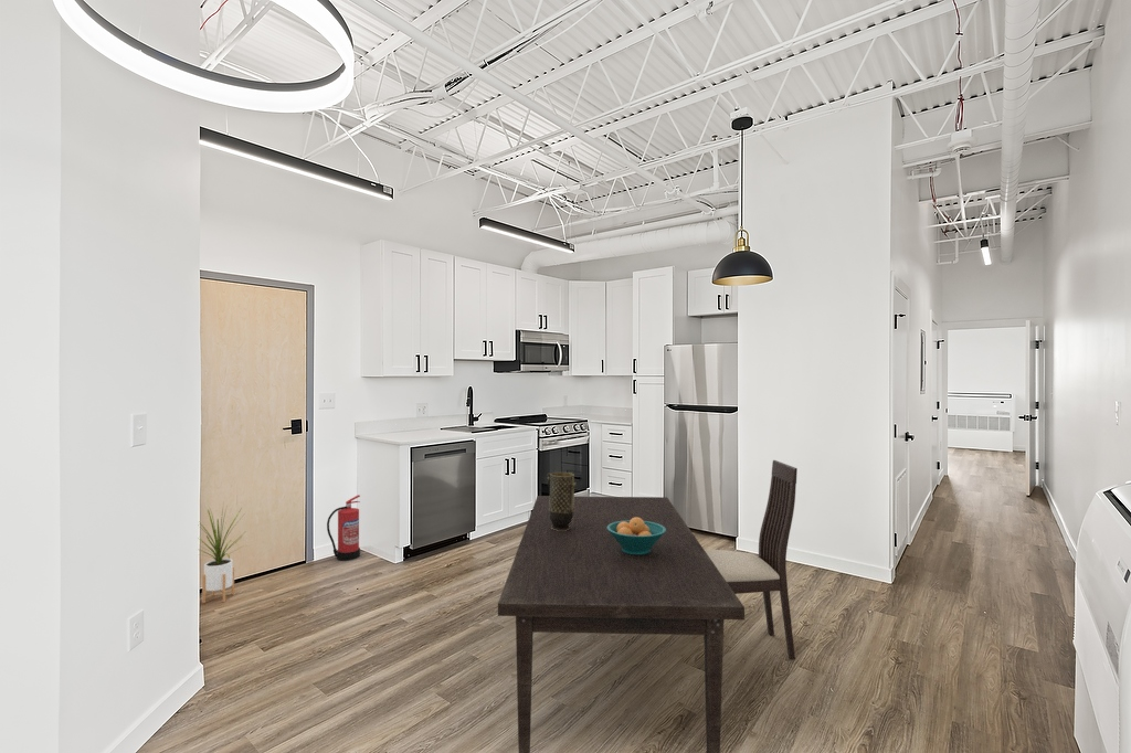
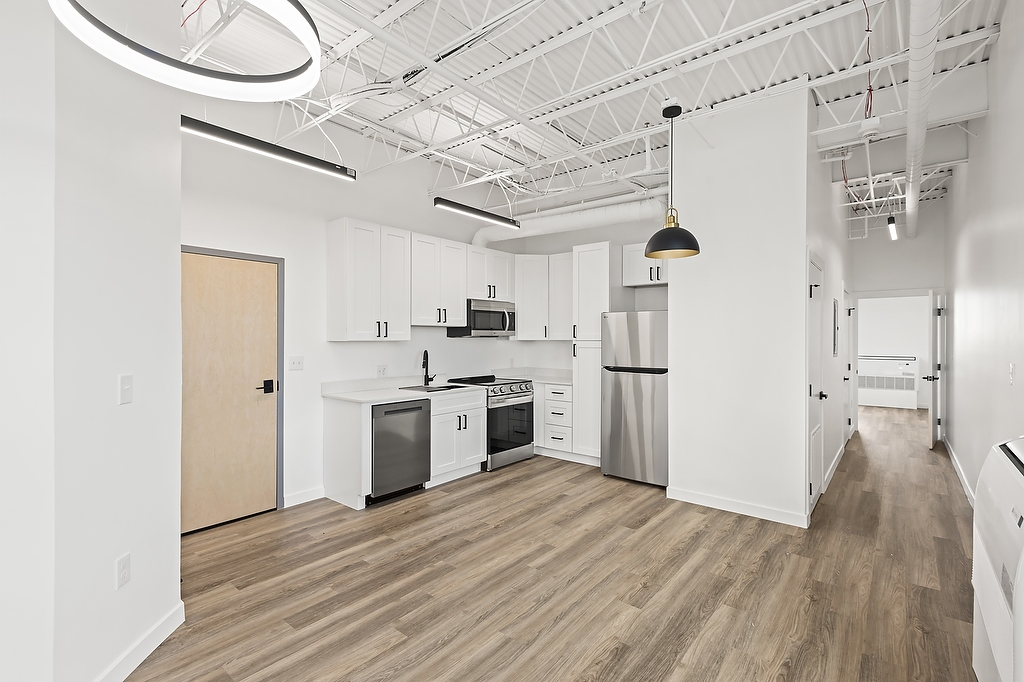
- dining table [497,495,746,753]
- fruit bowl [607,517,666,555]
- house plant [199,501,250,604]
- fire extinguisher [326,494,361,562]
- vase [546,471,578,531]
- chair [704,459,799,660]
